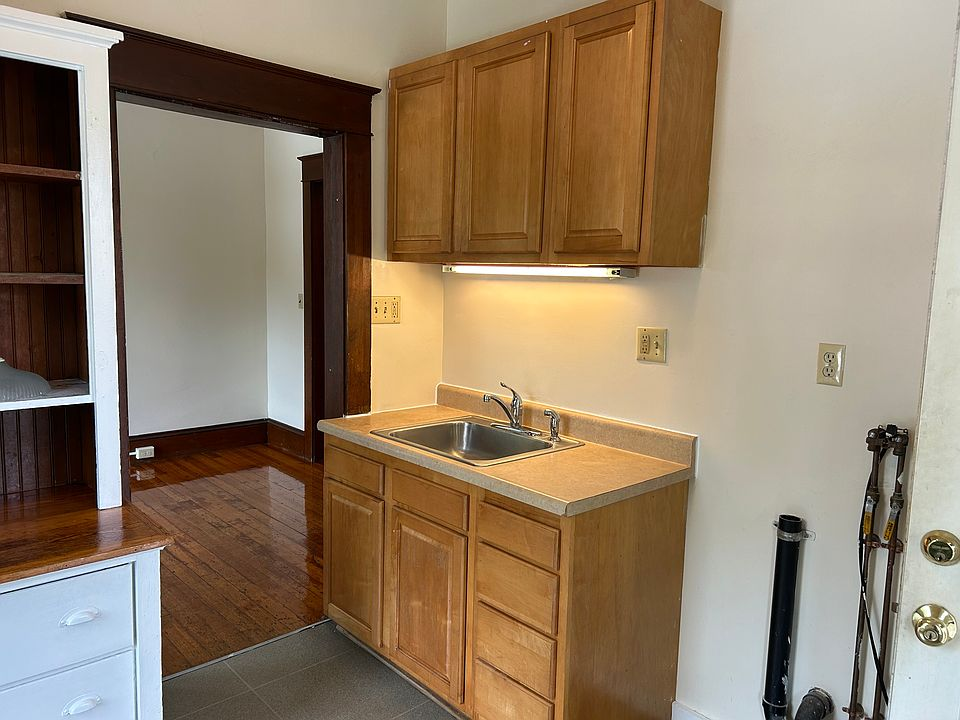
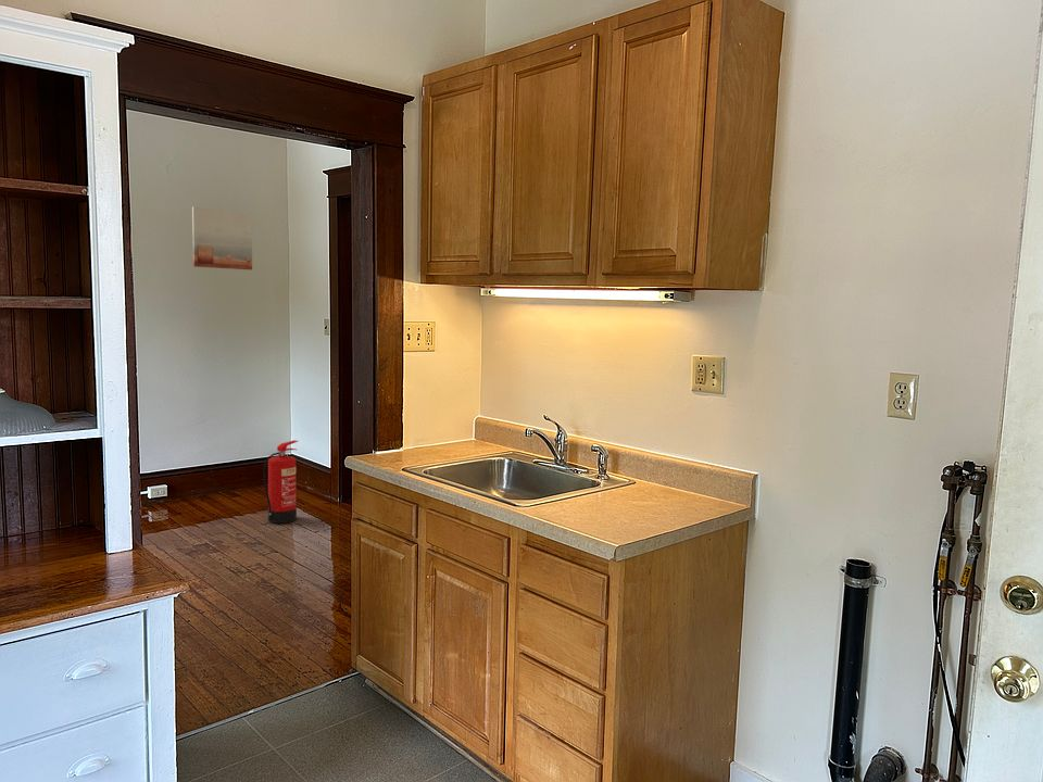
+ wall art [191,205,253,270]
+ fire extinguisher [263,439,299,525]
